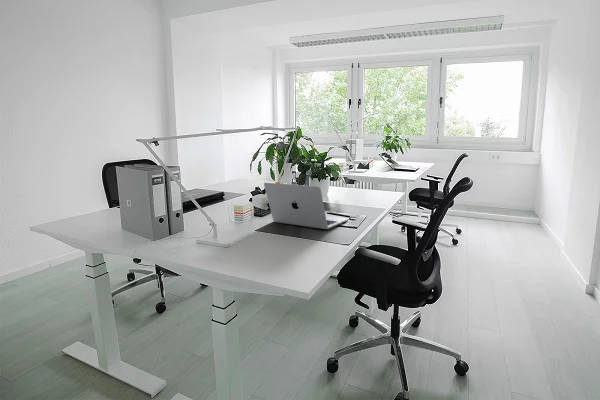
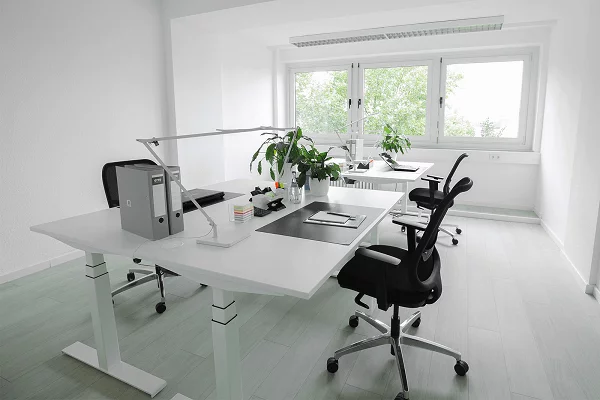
- laptop [263,182,349,230]
